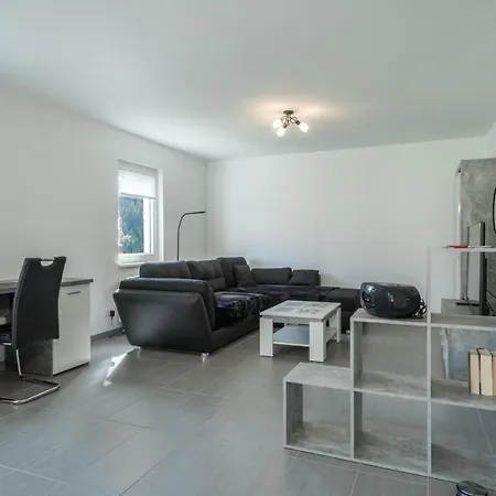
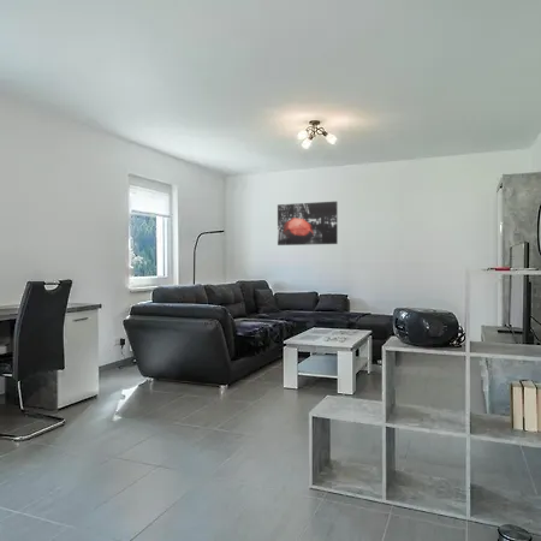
+ wall art [277,201,339,246]
